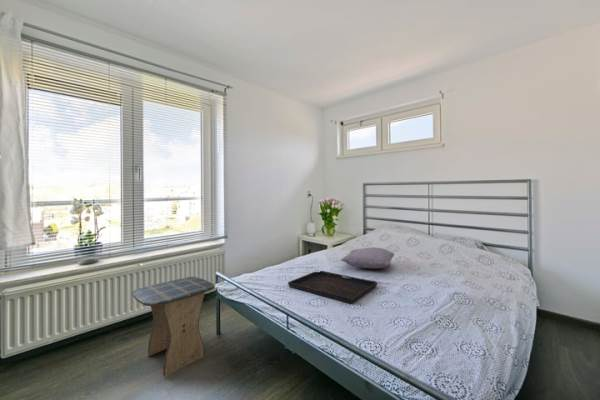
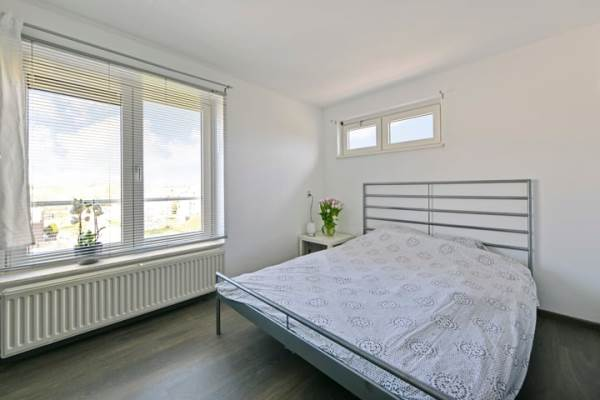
- stool [131,276,216,377]
- pillow [340,246,395,270]
- serving tray [287,270,378,305]
